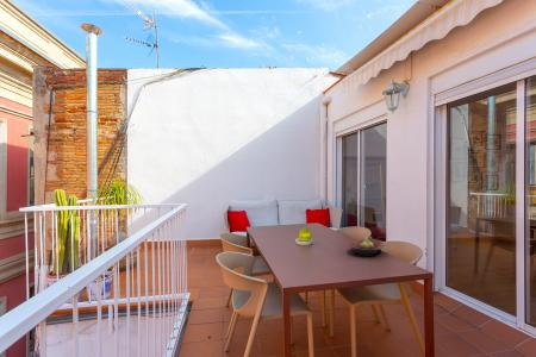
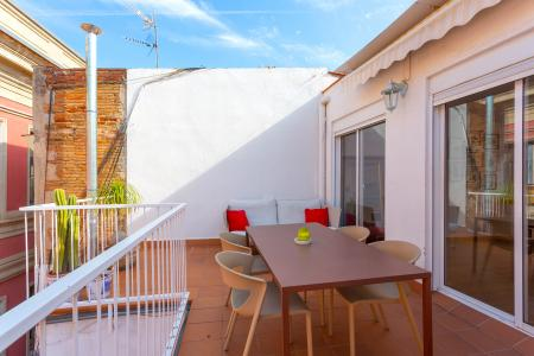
- fruit bowl [349,236,386,257]
